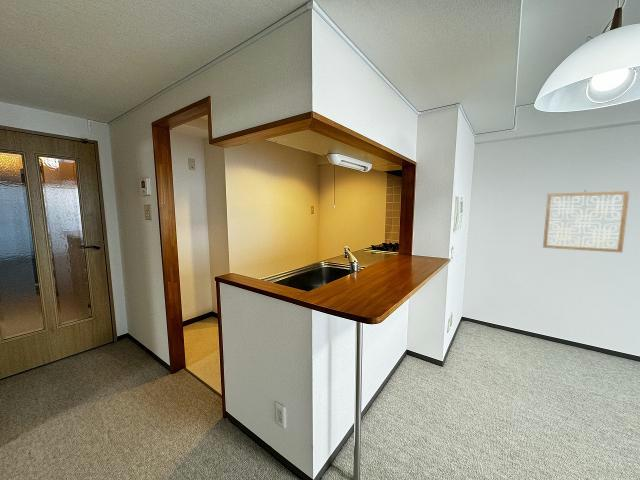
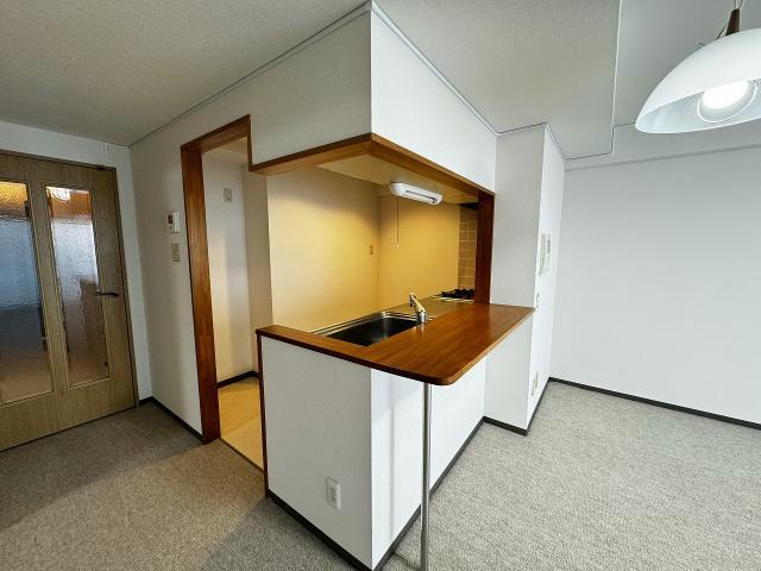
- wall art [542,189,631,253]
